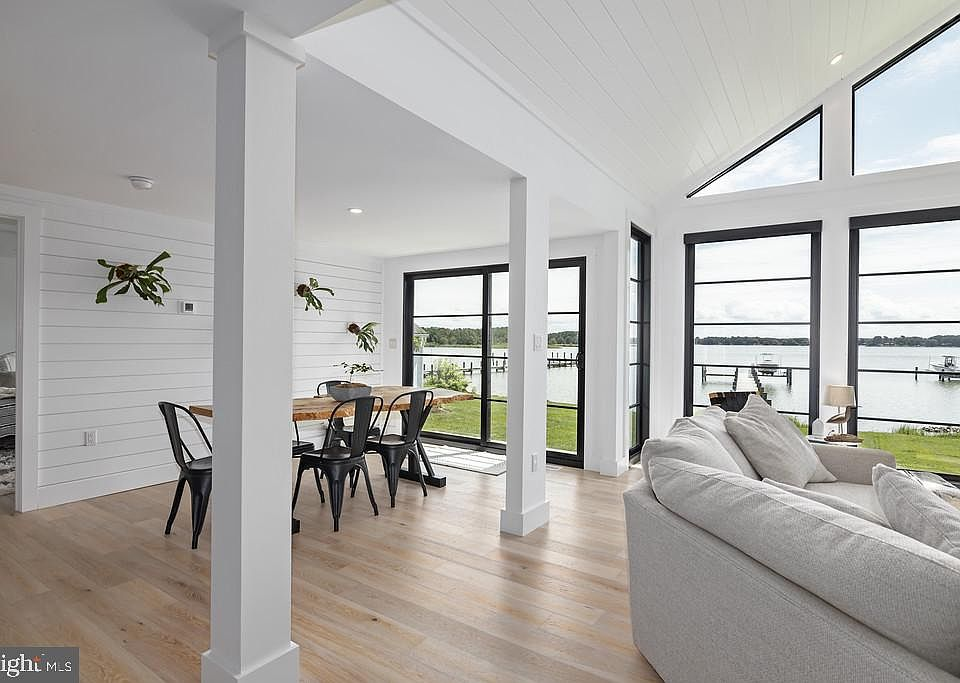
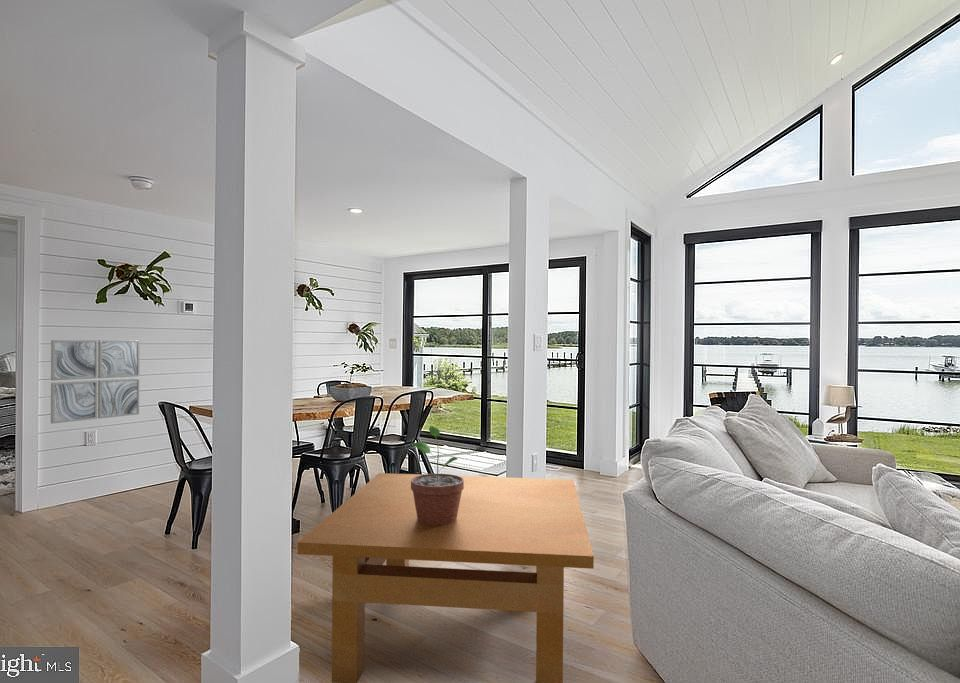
+ potted plant [411,425,464,525]
+ wall art [50,339,141,425]
+ table [296,472,595,683]
